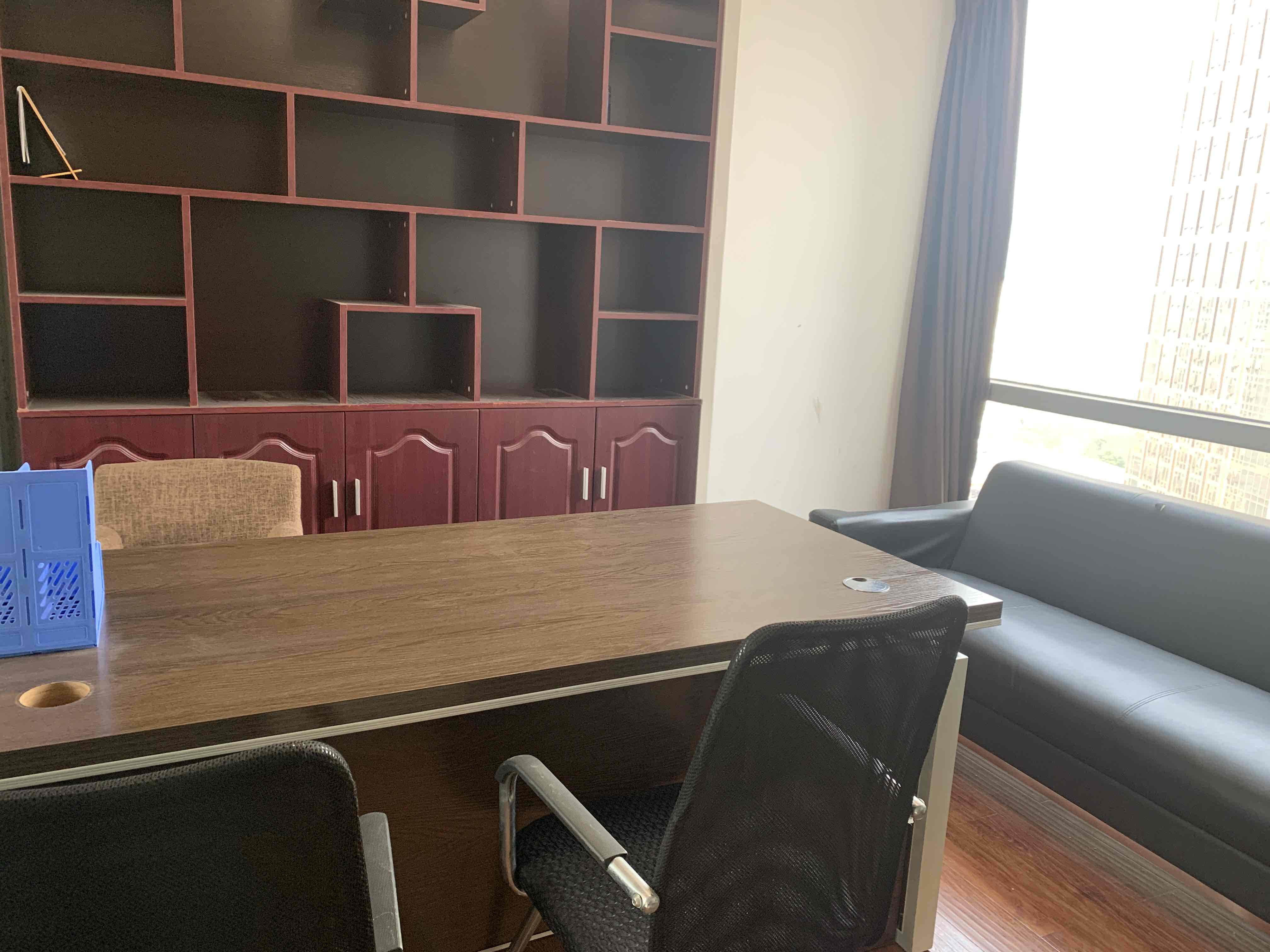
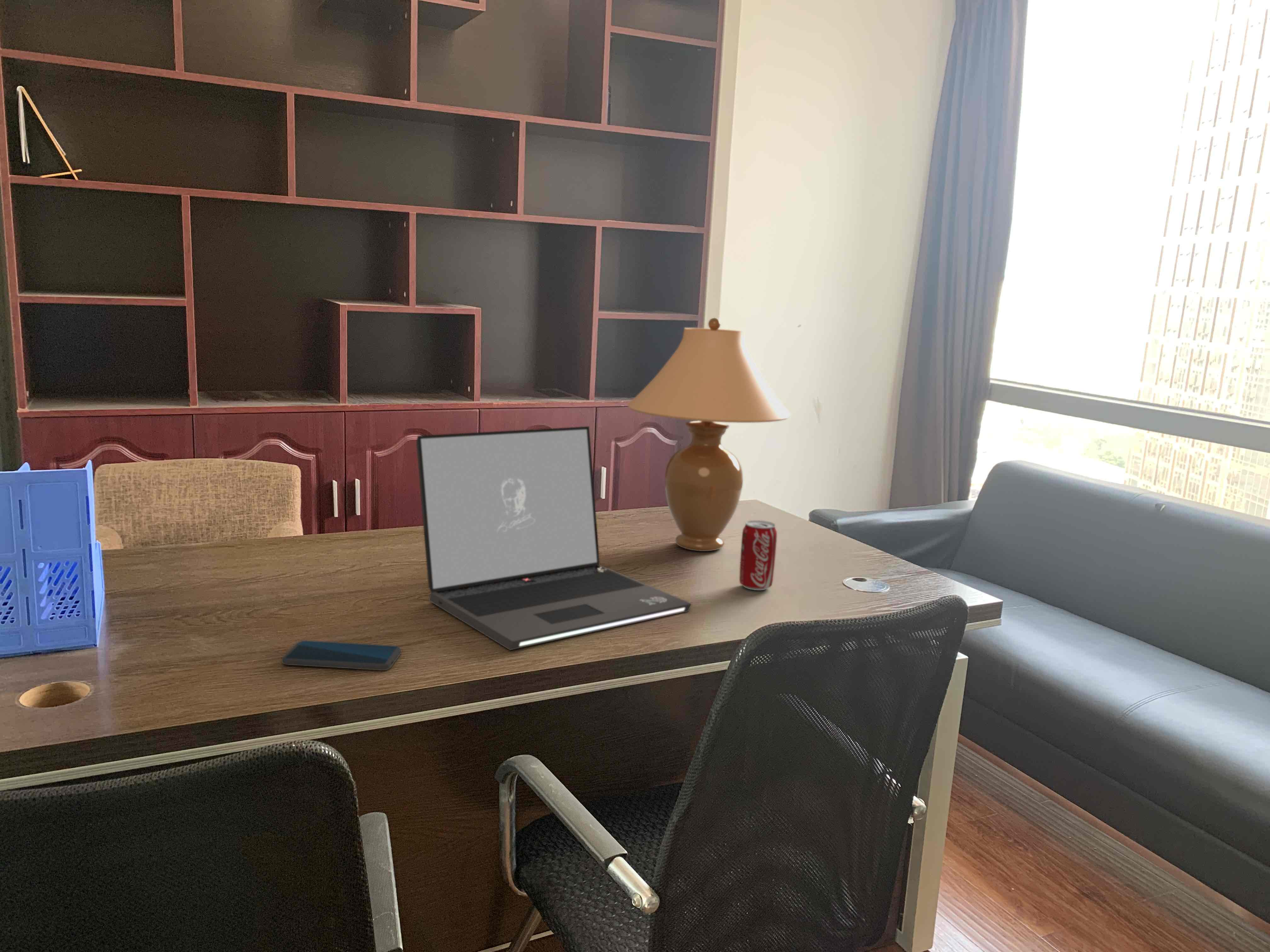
+ laptop [416,426,692,650]
+ table lamp [627,317,792,552]
+ beverage can [739,520,777,591]
+ smartphone [281,640,401,671]
